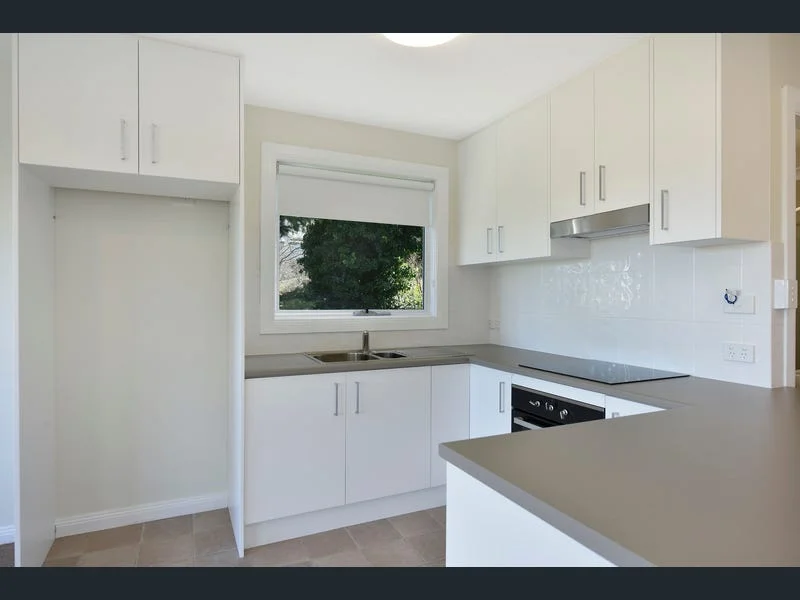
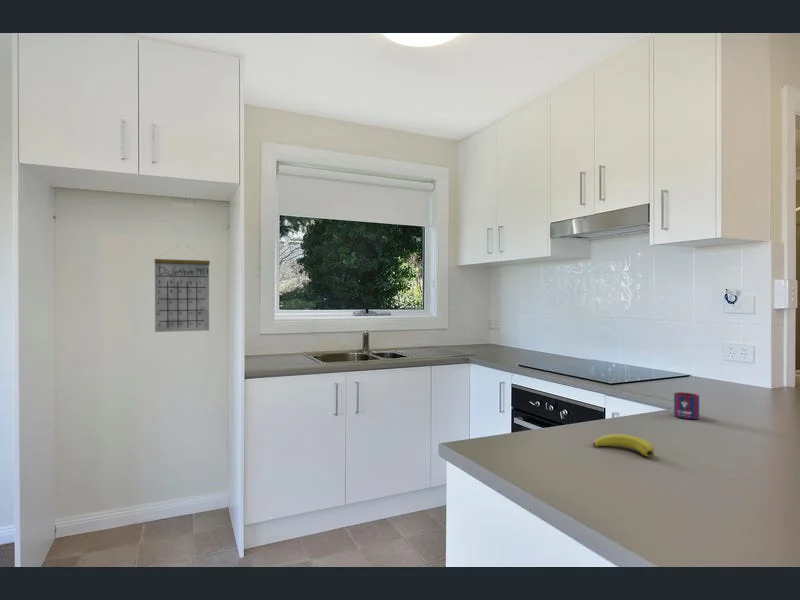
+ mug [673,391,700,420]
+ calendar [154,244,211,333]
+ banana [592,433,655,458]
